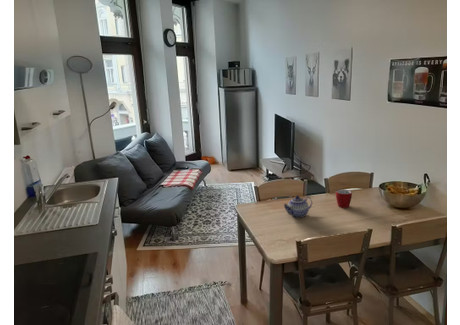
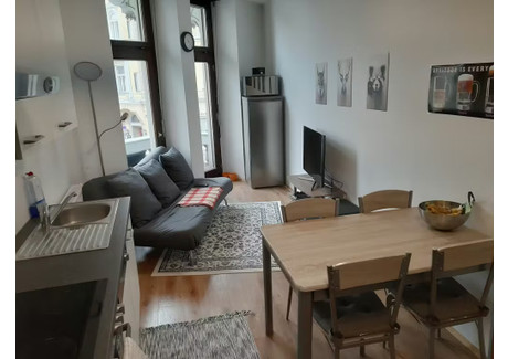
- mug [335,189,353,209]
- teapot [283,195,313,219]
